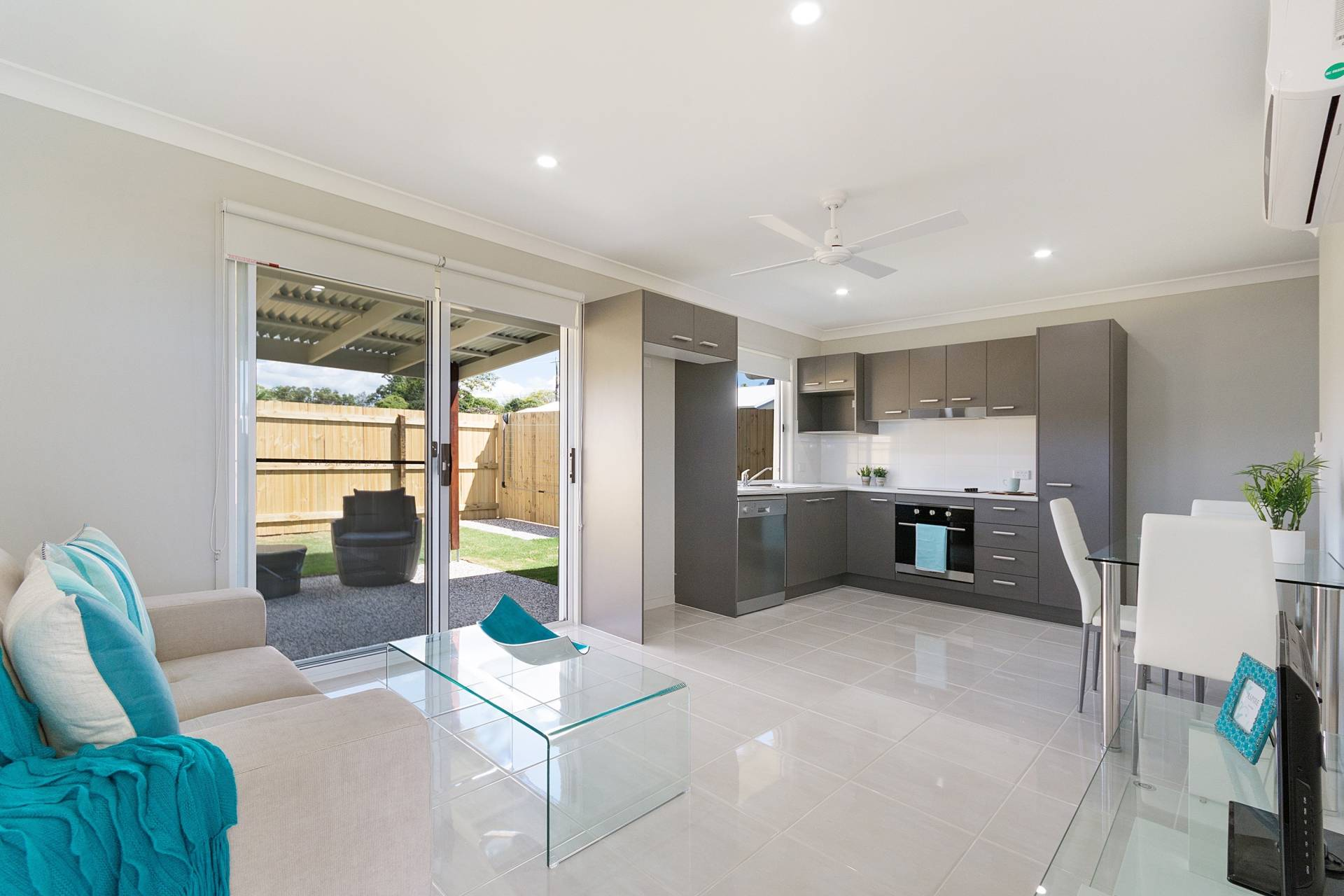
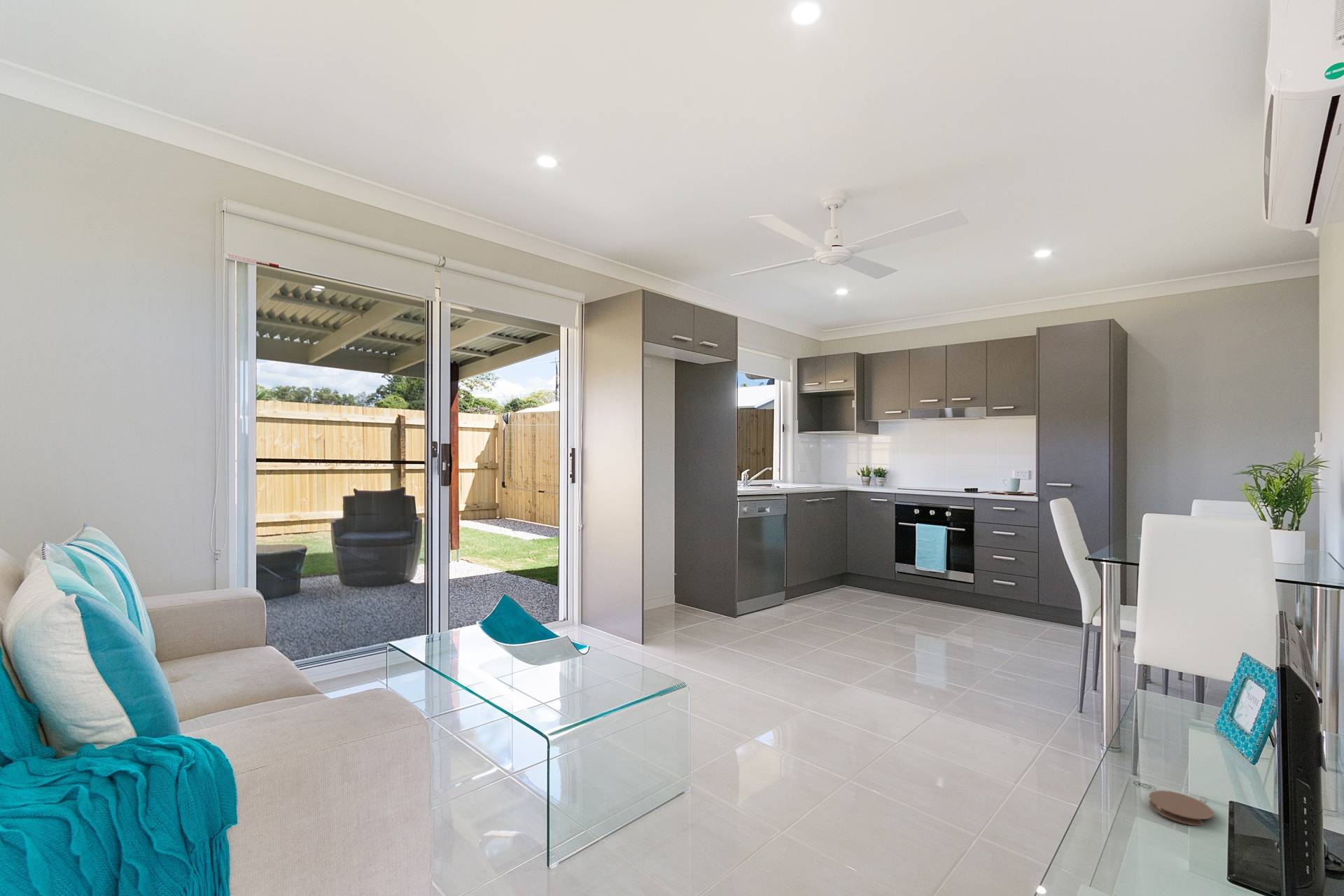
+ coaster [1149,790,1215,827]
